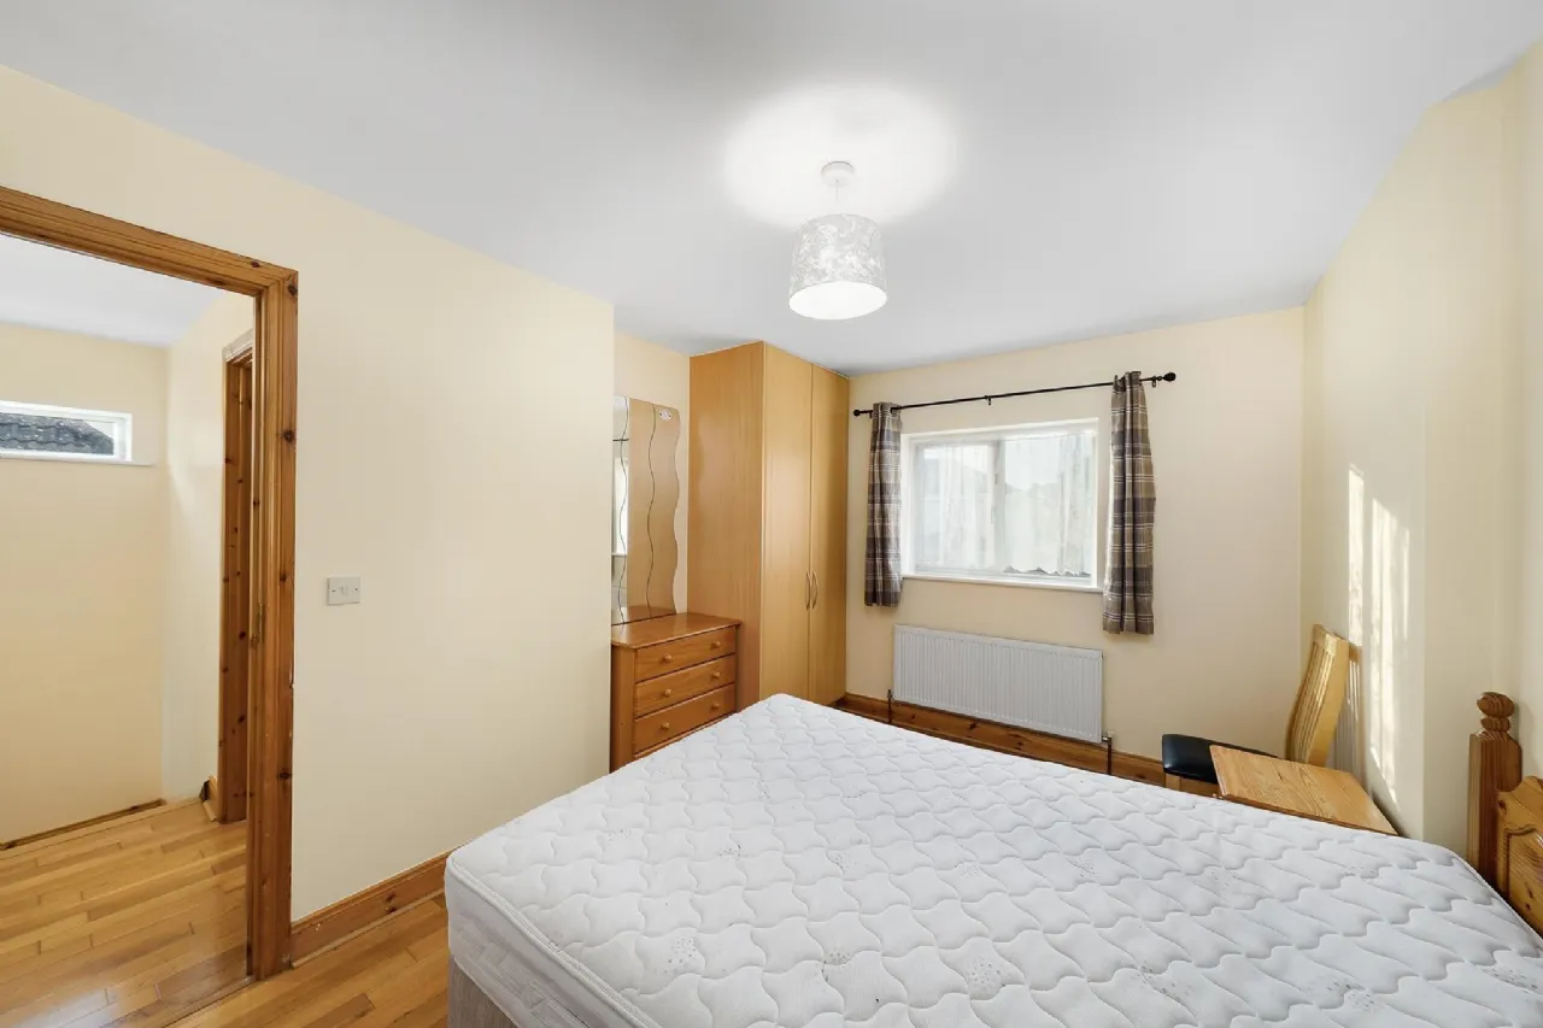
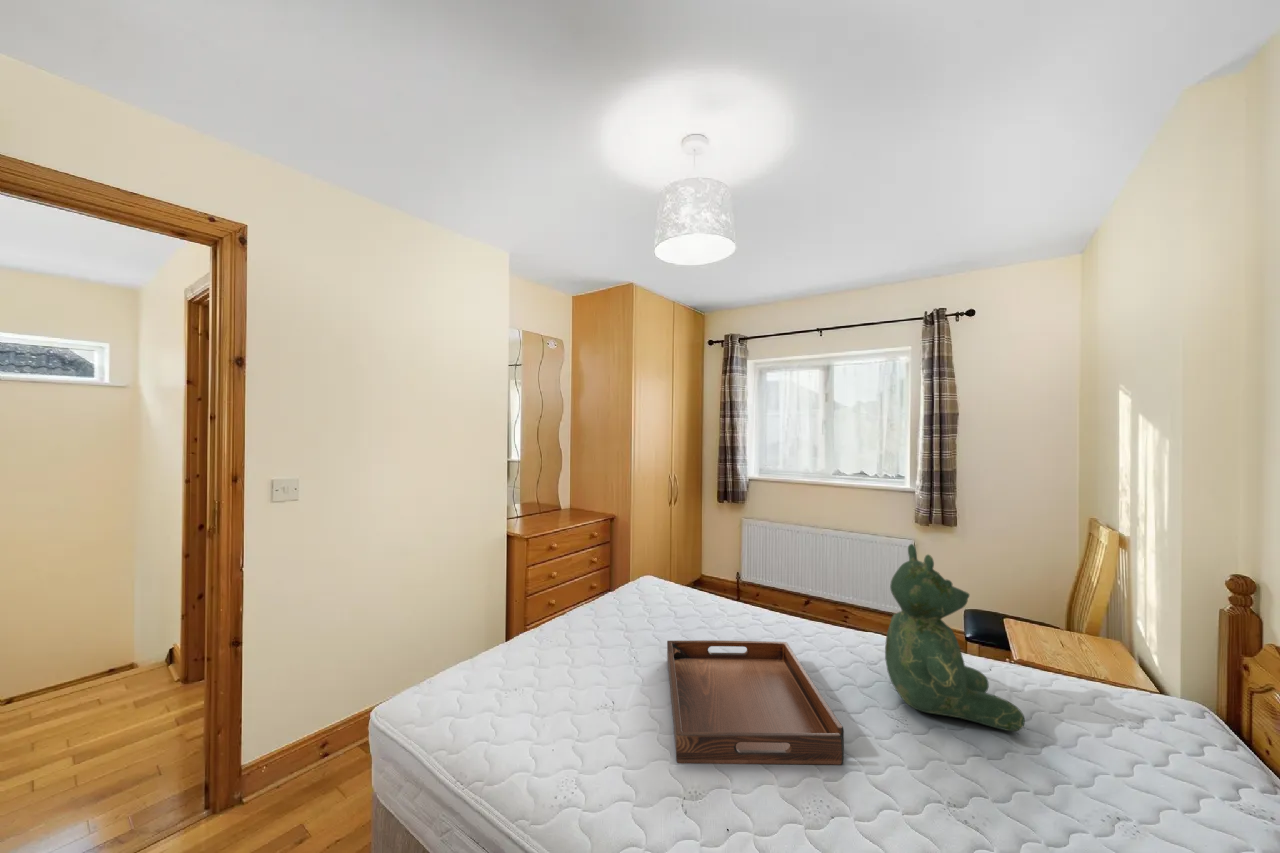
+ teddy bear [884,543,1026,732]
+ serving tray [666,639,845,766]
